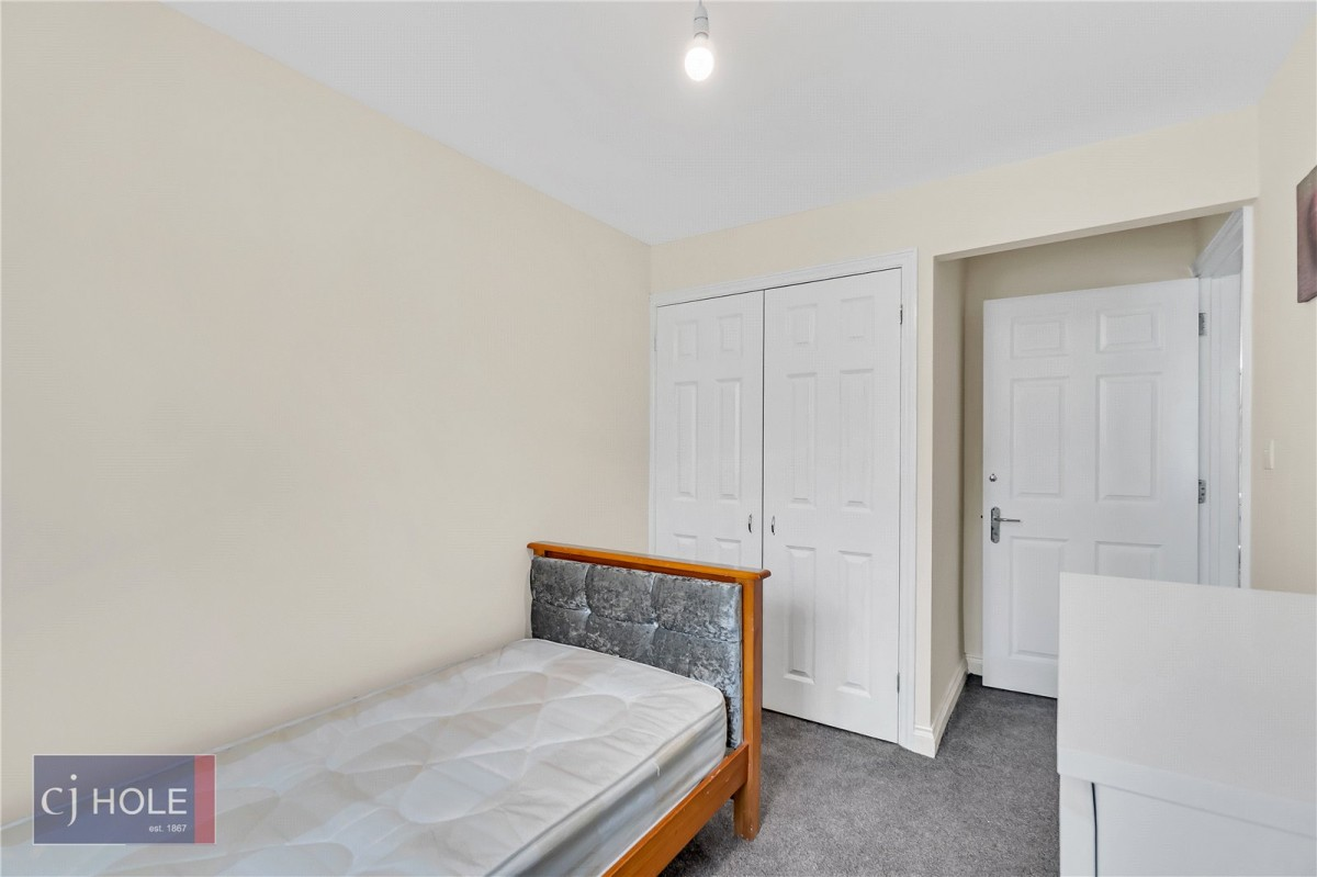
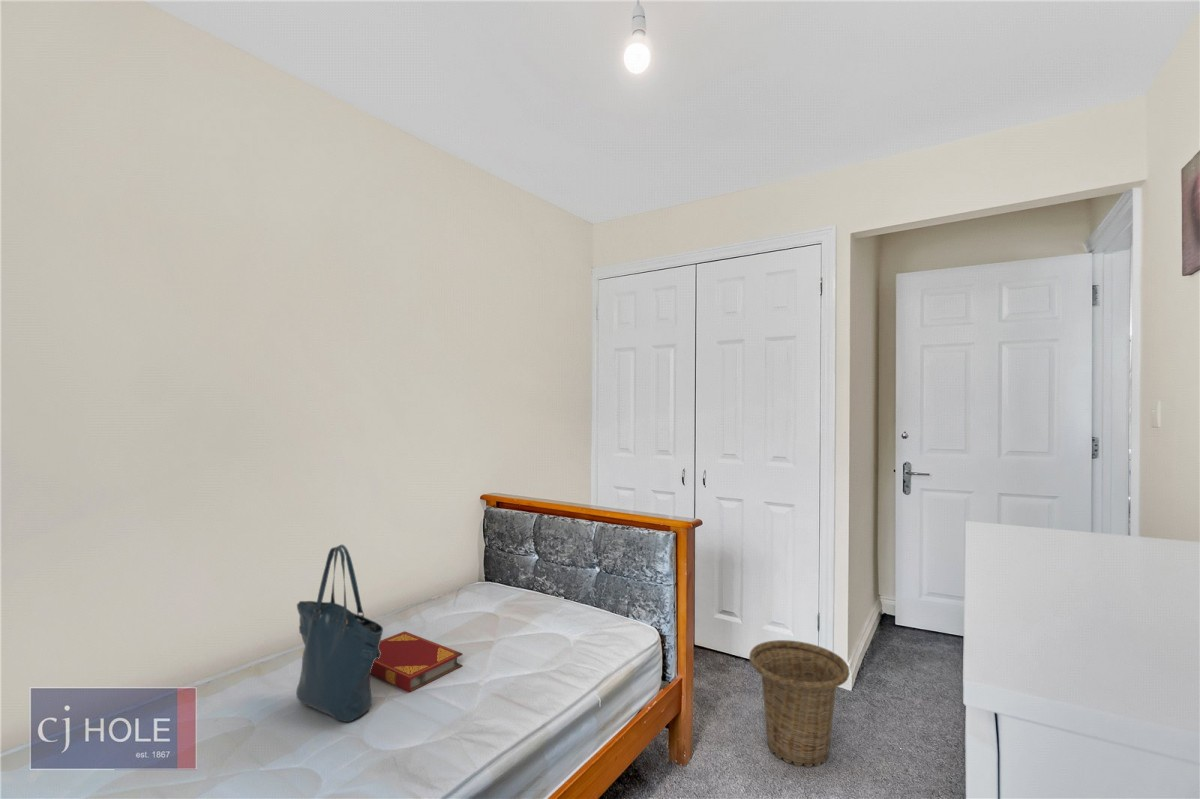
+ hardback book [371,630,464,693]
+ basket [748,639,850,768]
+ tote bag [295,544,384,723]
